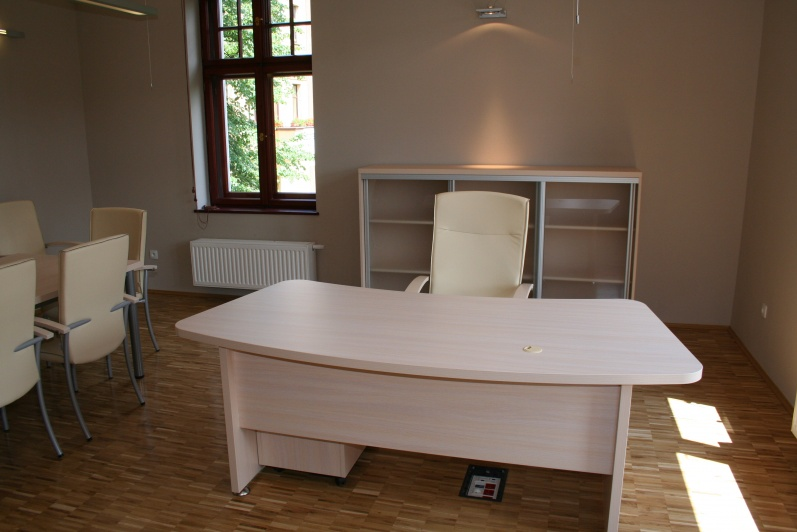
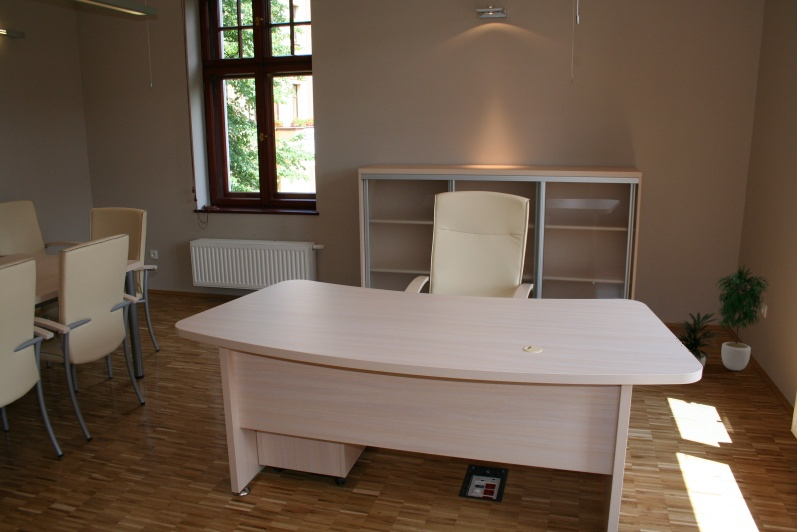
+ potted plant [674,263,771,372]
